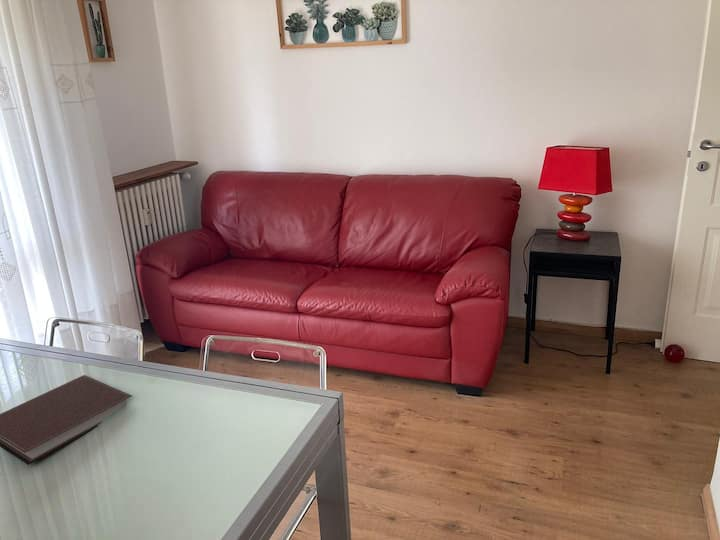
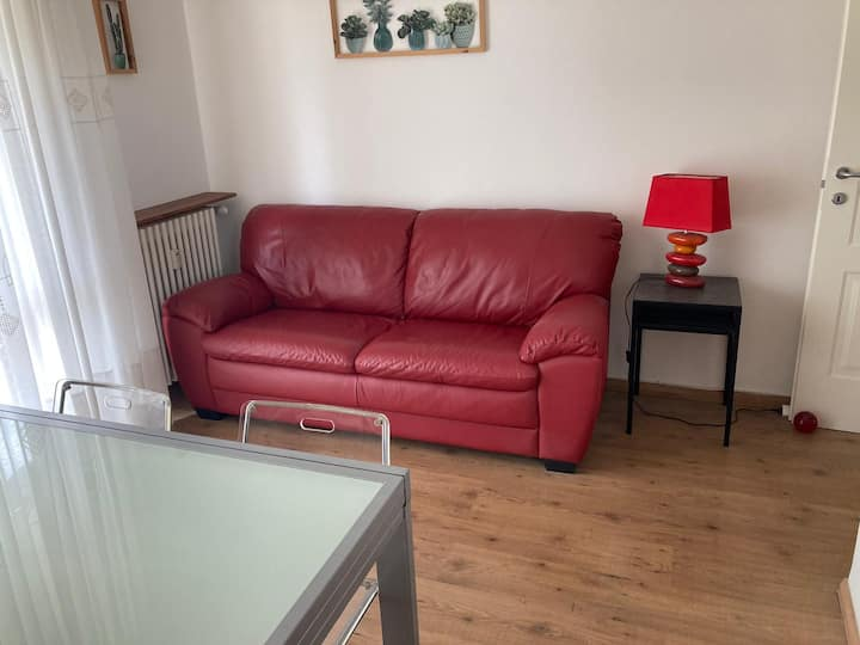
- notebook [0,374,133,466]
